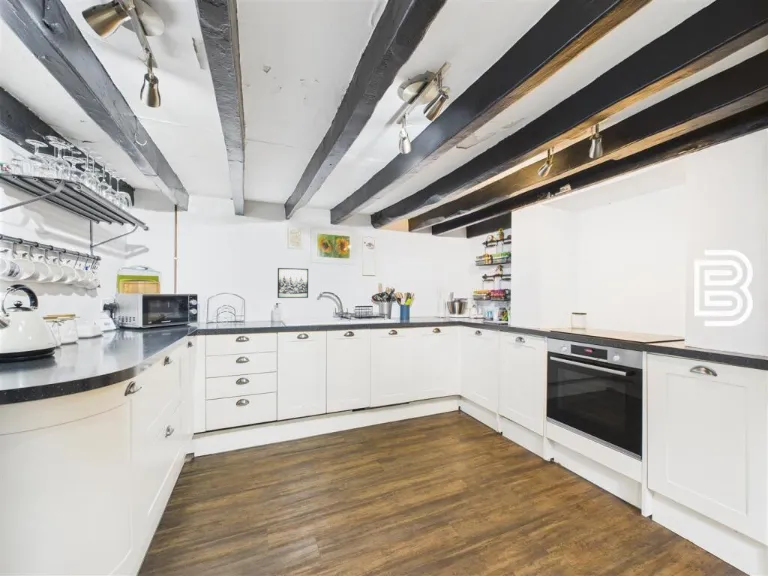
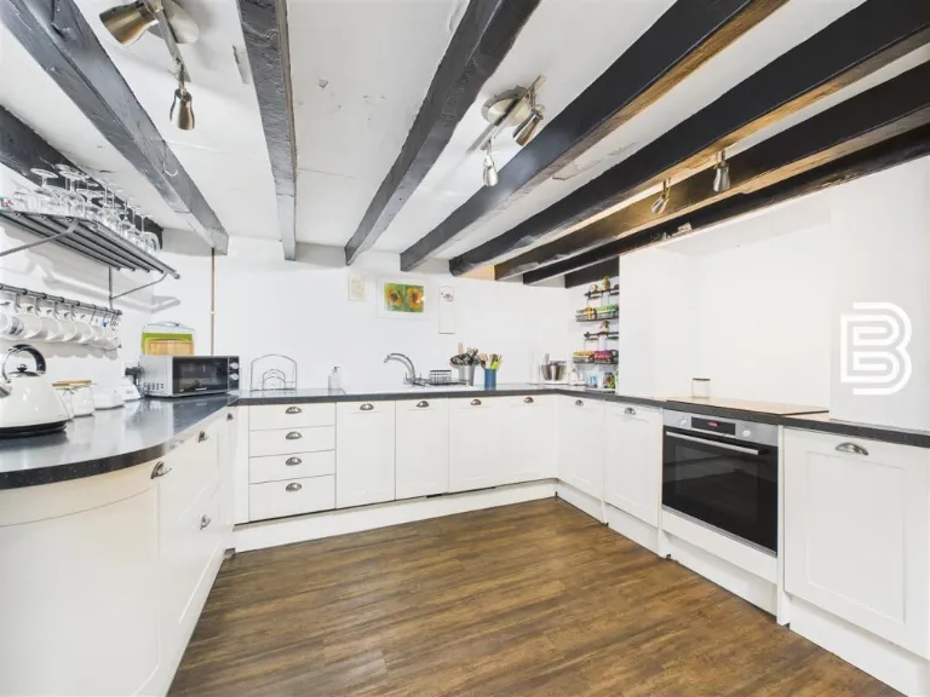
- wall art [277,267,309,299]
